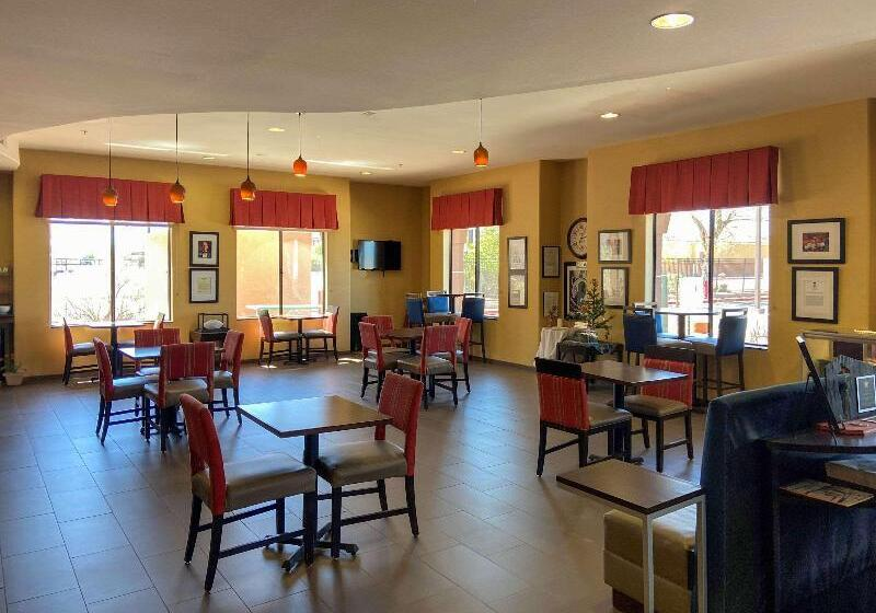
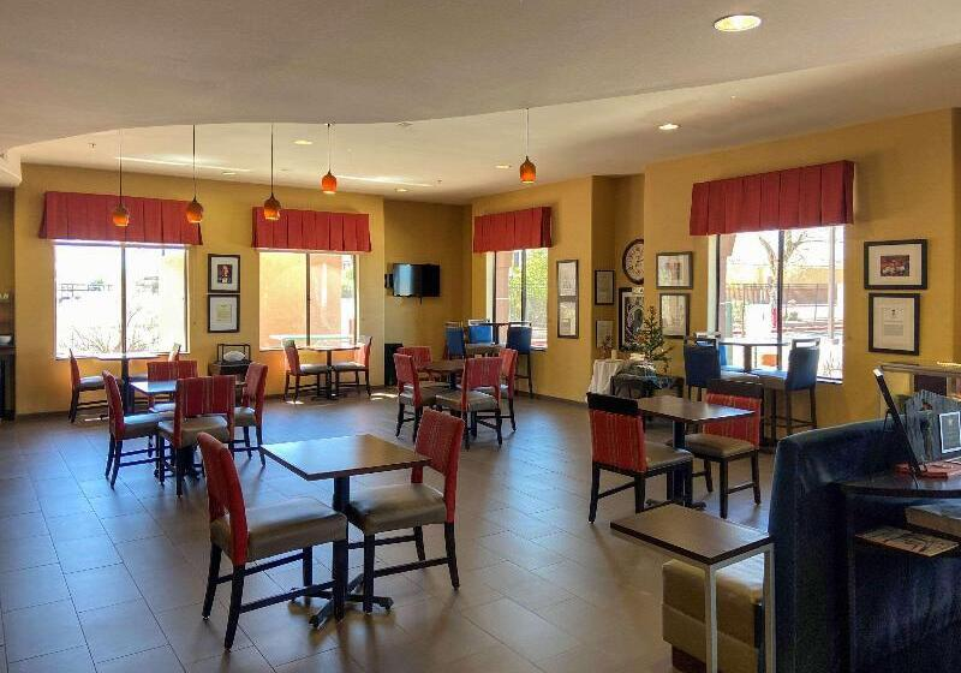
- potted plant [0,352,28,386]
